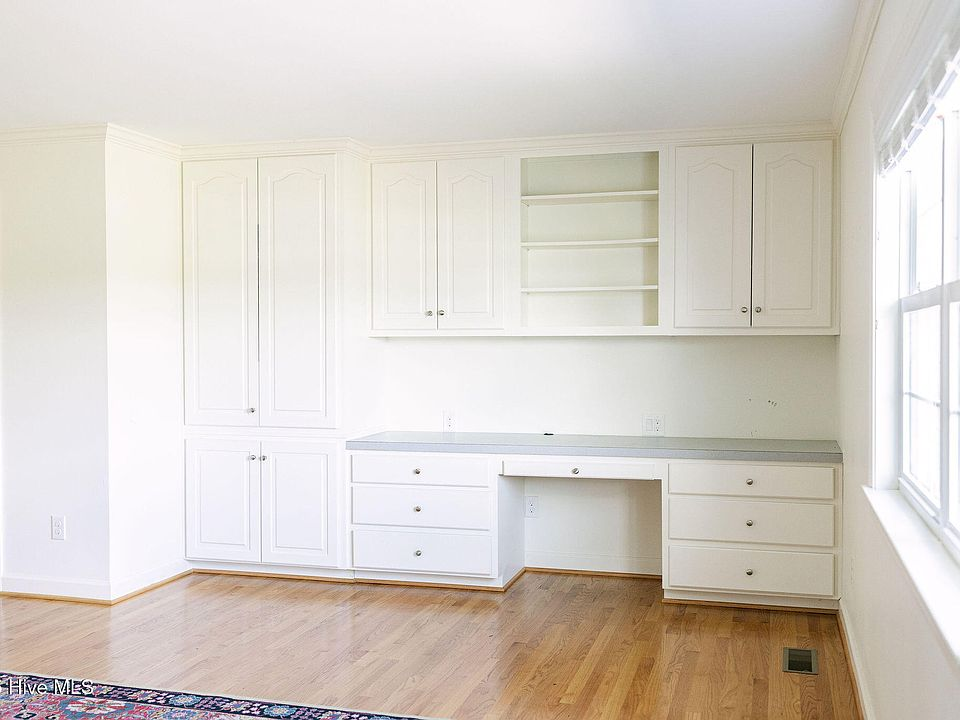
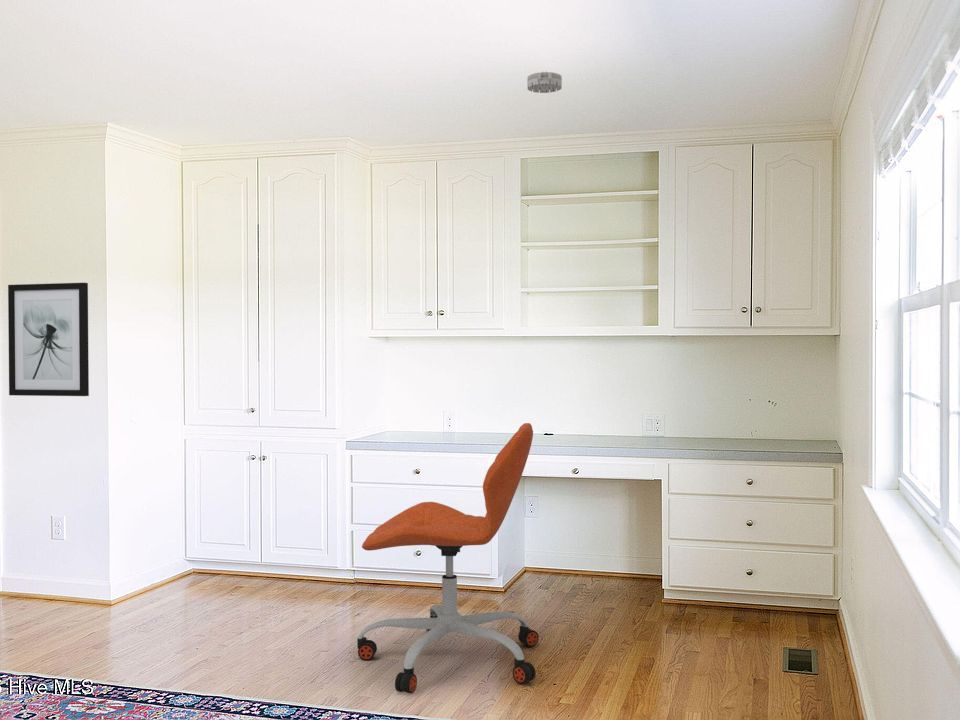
+ wall art [7,282,90,397]
+ smoke detector [526,71,563,94]
+ office chair [356,422,540,694]
